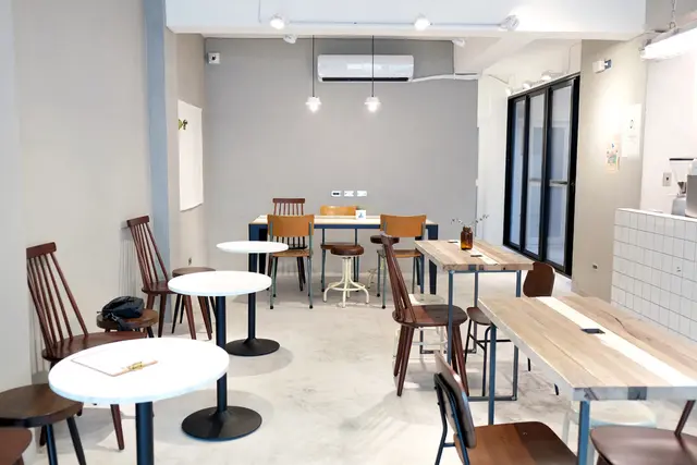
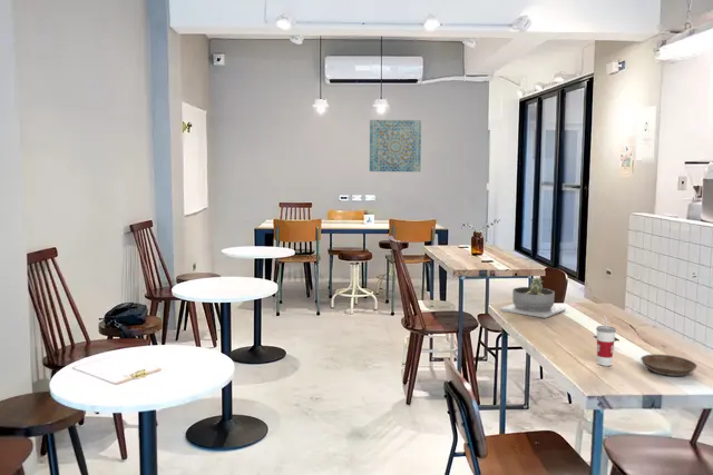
+ succulent planter [499,276,567,319]
+ wall art [369,119,422,172]
+ saucer [639,354,699,377]
+ cup [595,314,617,367]
